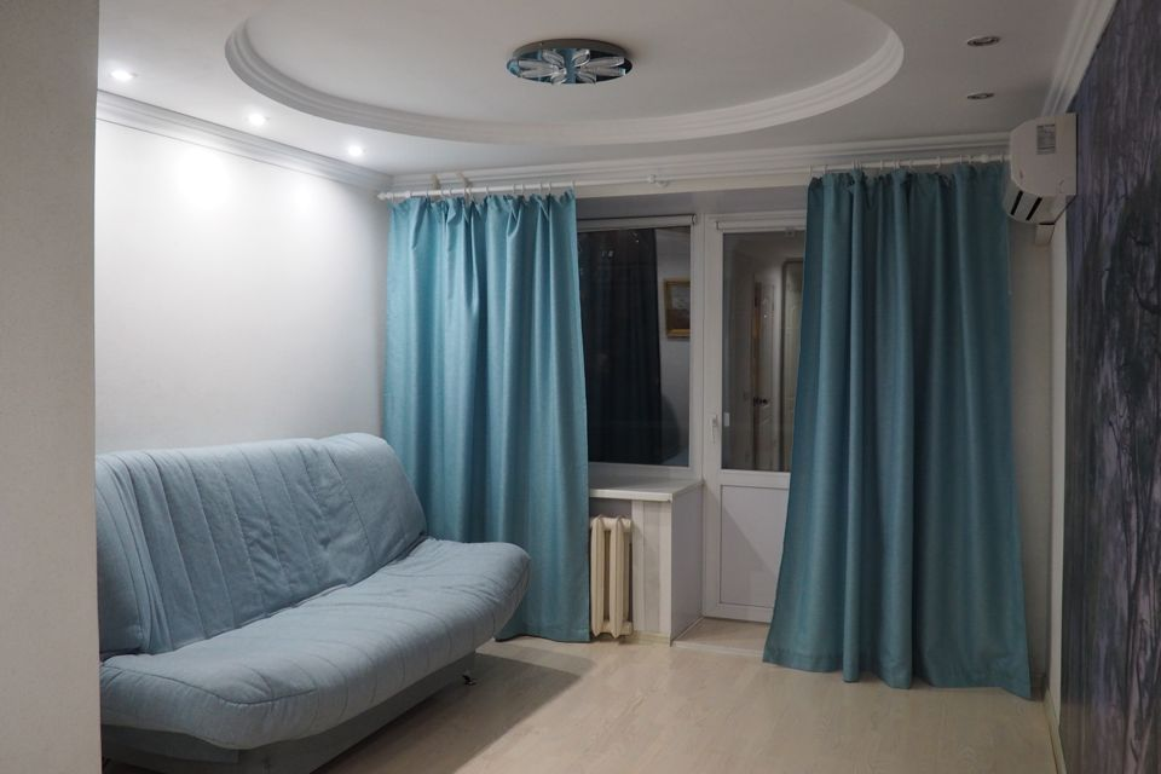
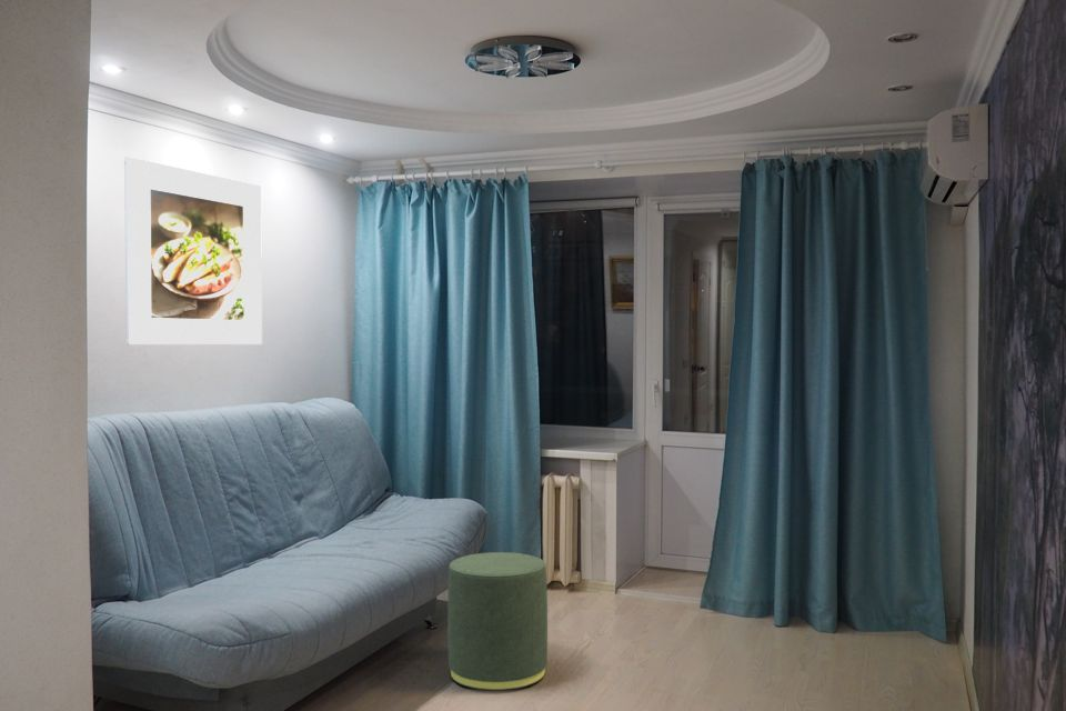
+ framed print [123,156,263,346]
+ ottoman [446,551,549,692]
